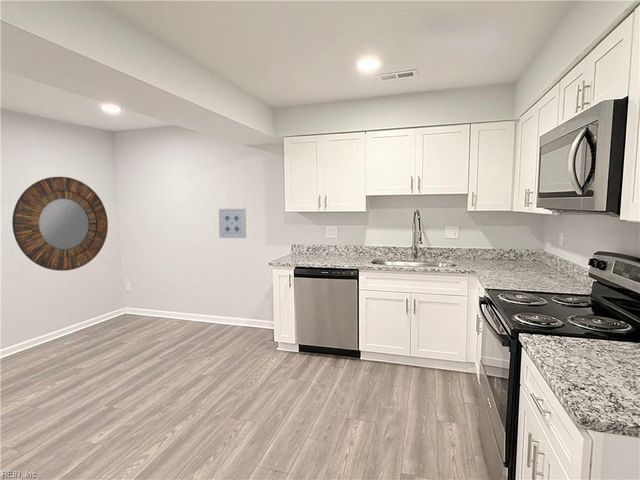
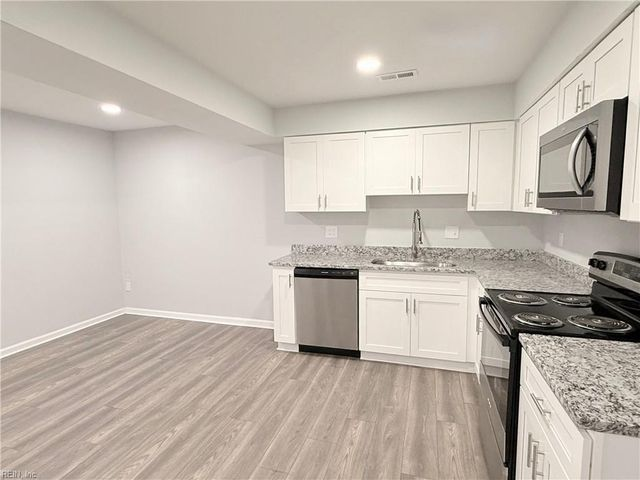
- home mirror [11,176,109,272]
- wall art [218,208,247,239]
